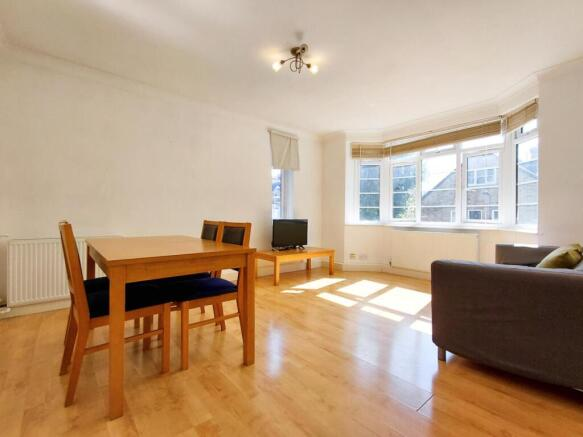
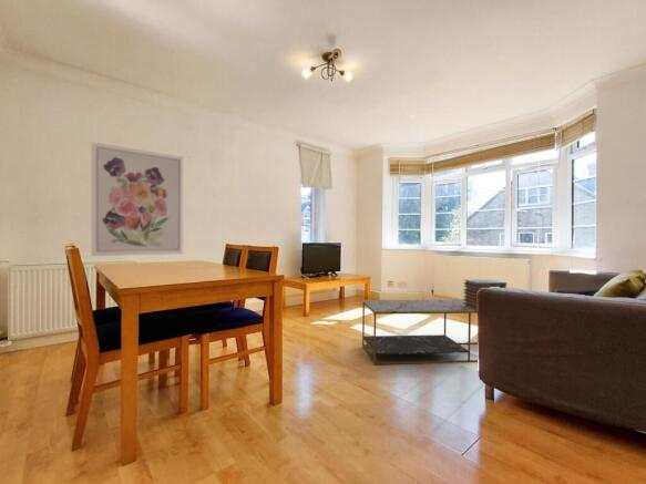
+ wall art [91,141,185,257]
+ book stack [462,278,507,311]
+ coffee table [361,299,479,365]
